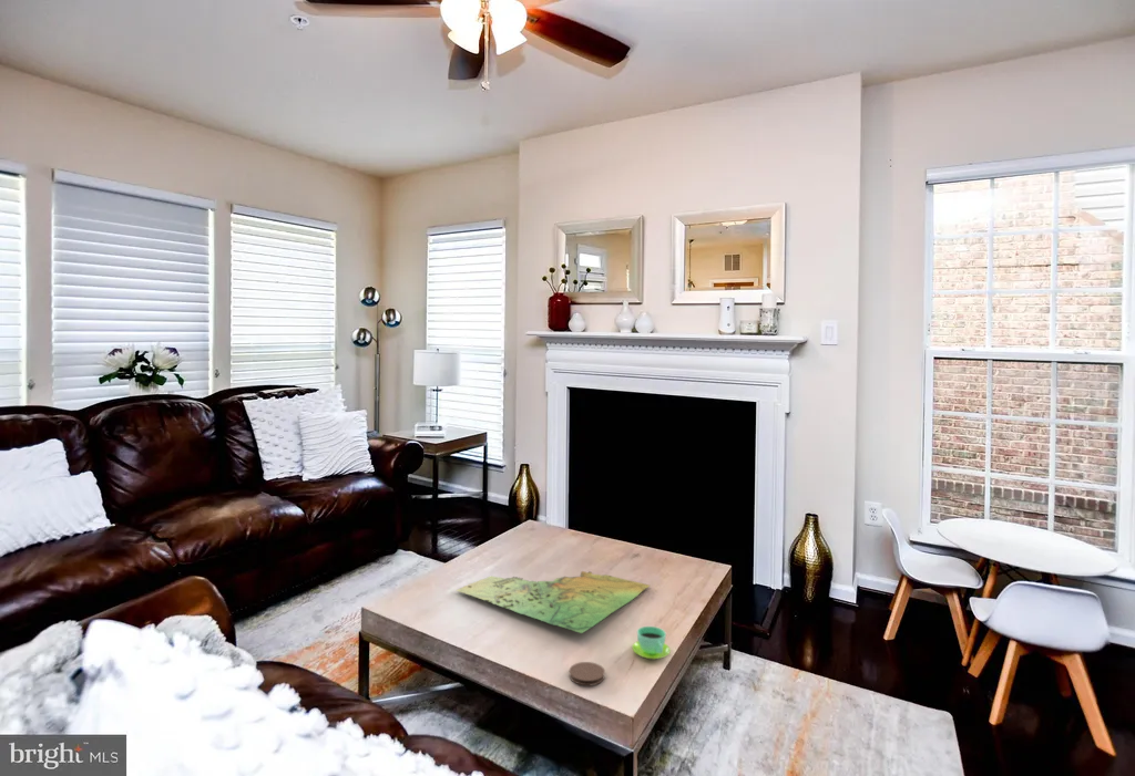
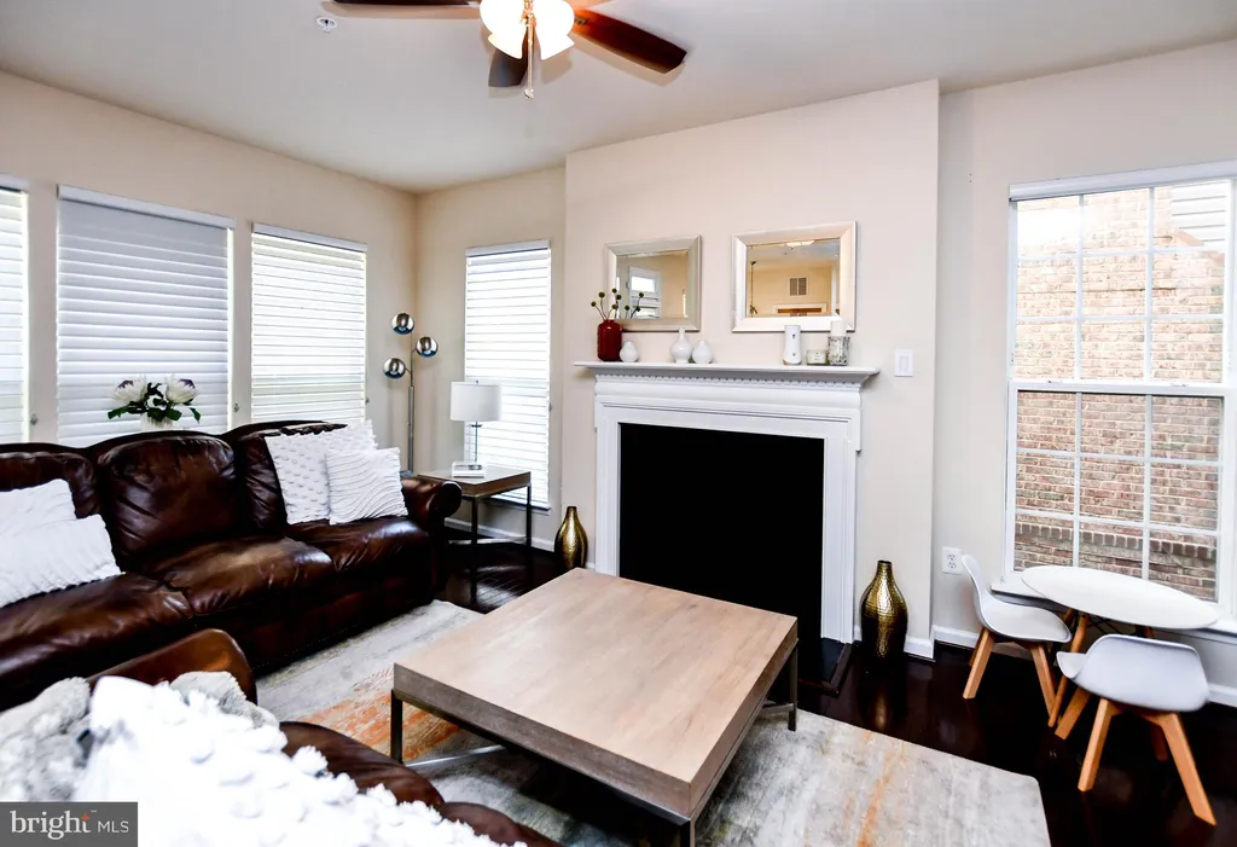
- cup [631,625,672,660]
- board game [454,570,651,634]
- coaster [568,661,606,686]
